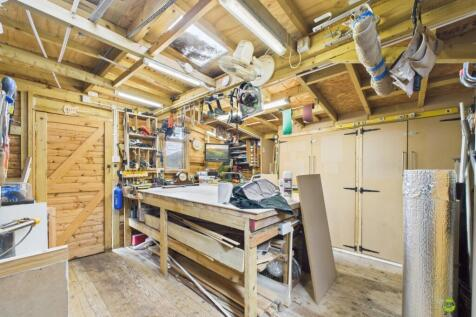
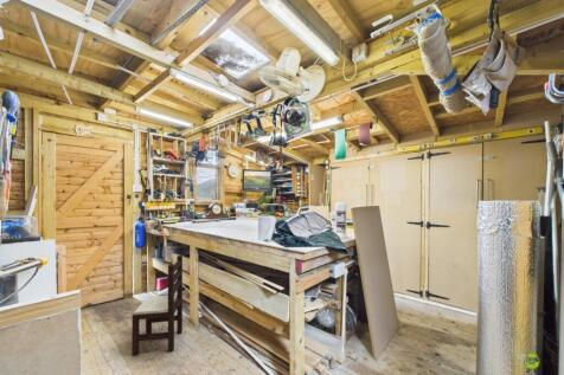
+ chair [132,254,184,357]
